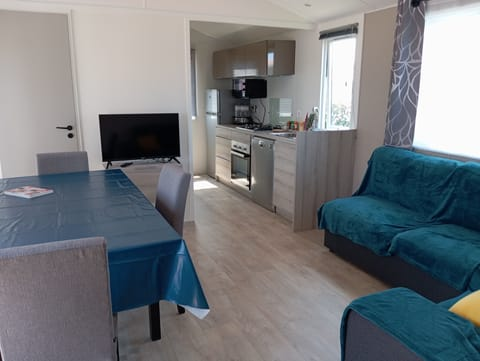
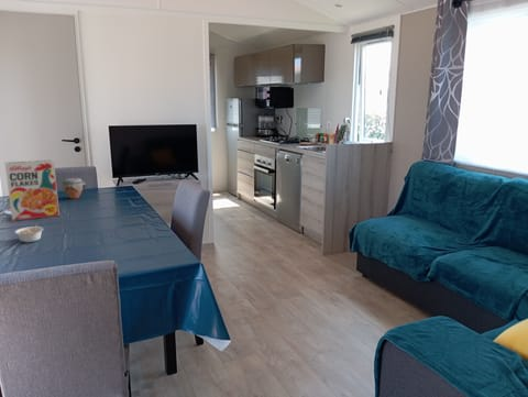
+ cereal box [4,158,61,222]
+ jar [61,177,87,200]
+ legume [13,222,45,243]
